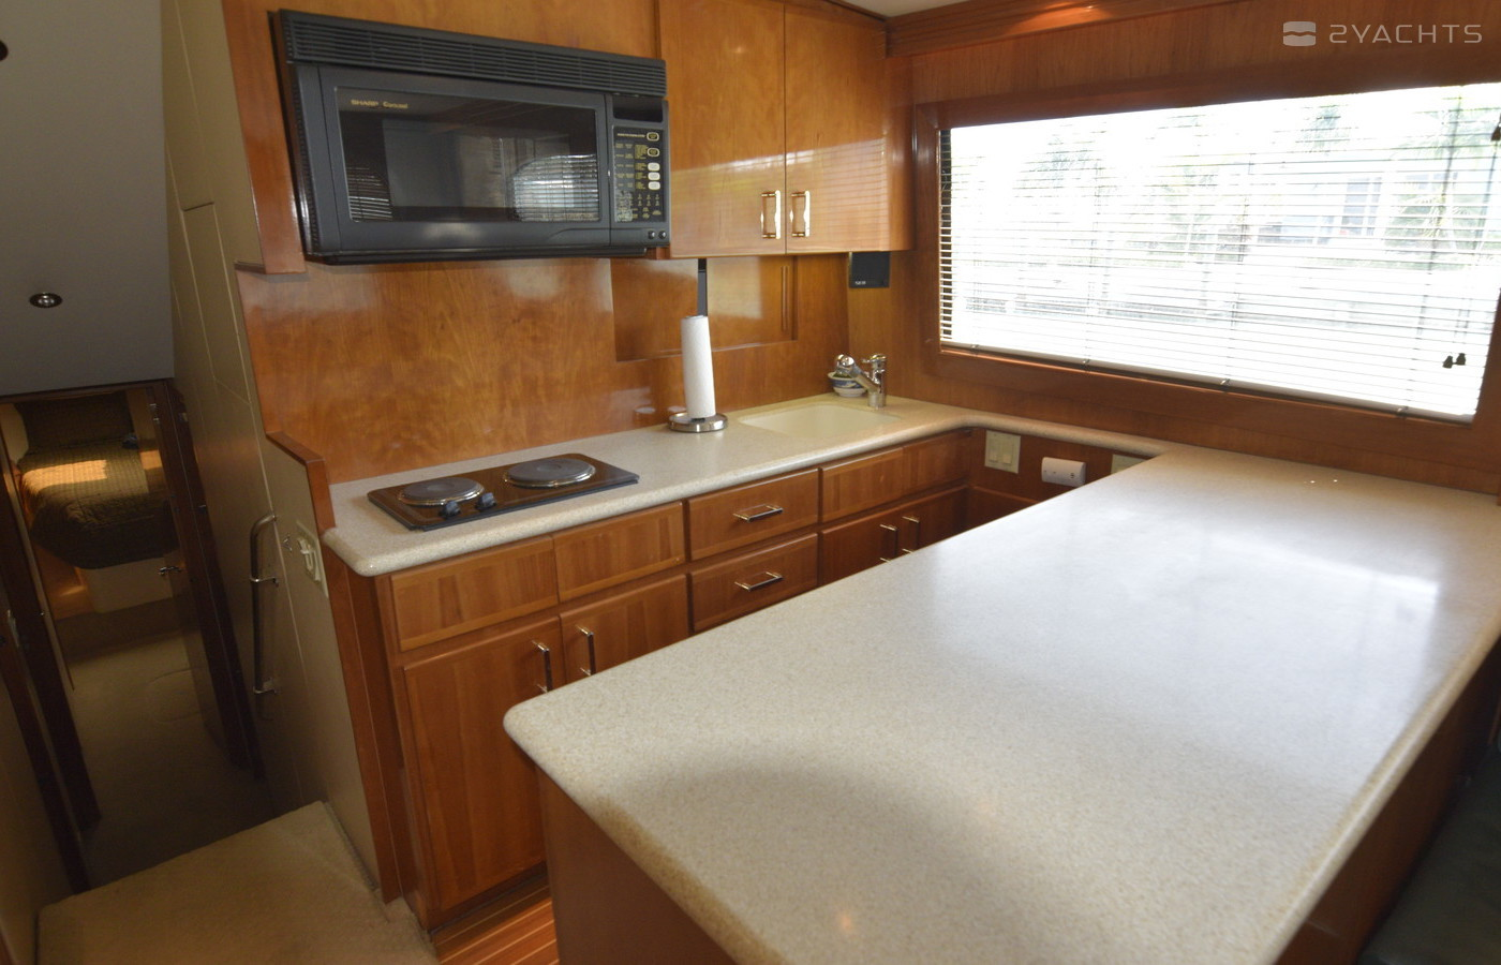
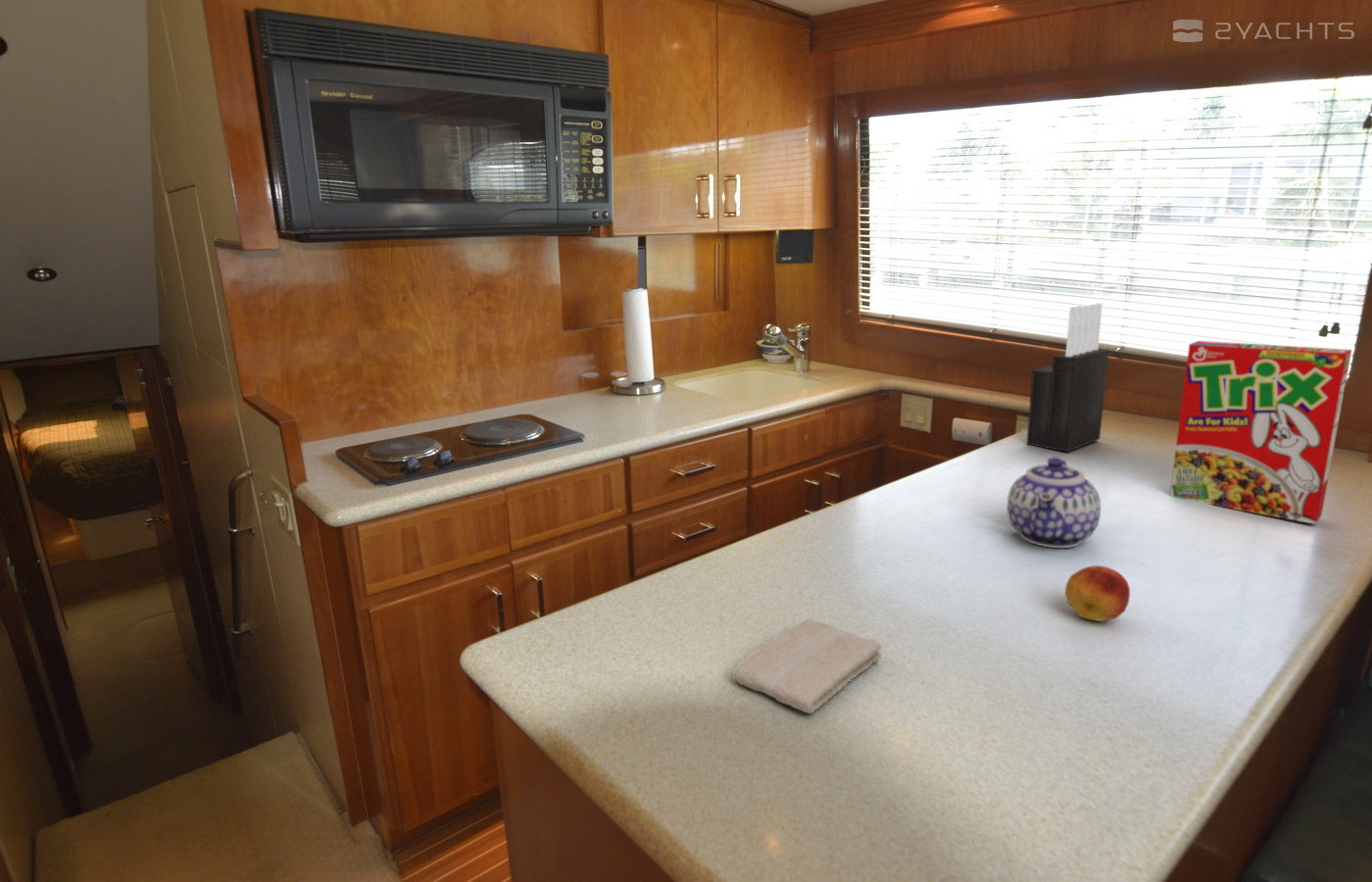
+ cereal box [1169,340,1352,525]
+ knife block [1026,302,1110,454]
+ teapot [1006,457,1102,549]
+ fruit [1064,564,1131,622]
+ washcloth [731,618,882,714]
